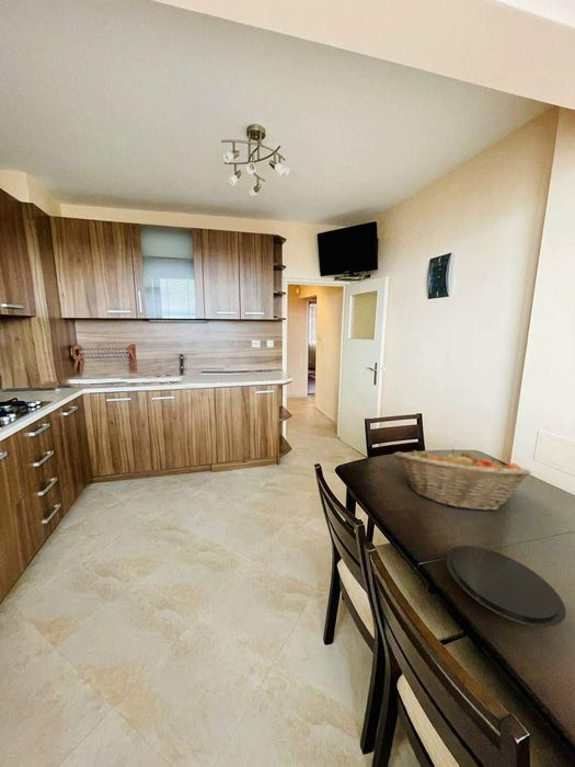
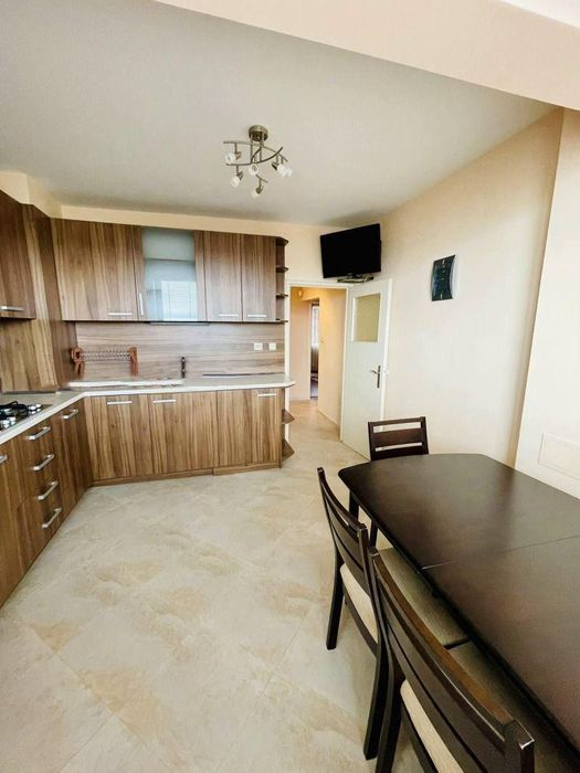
- fruit basket [392,447,532,512]
- plate [445,545,567,628]
